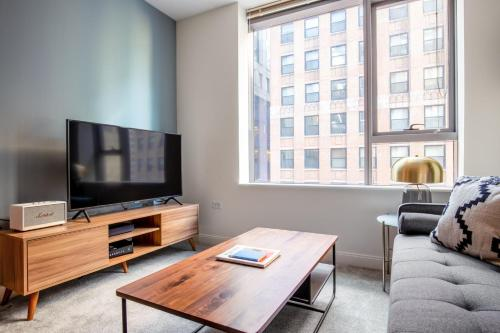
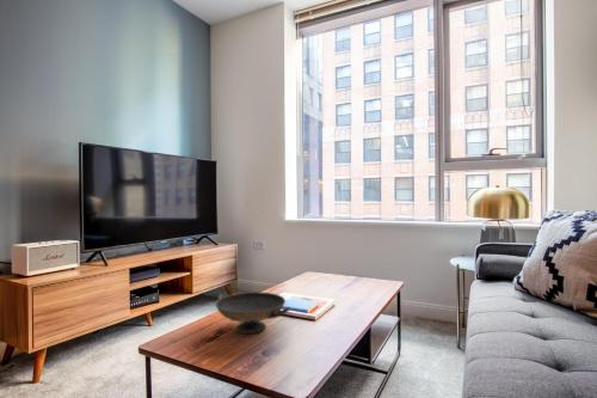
+ decorative bowl [214,290,290,335]
